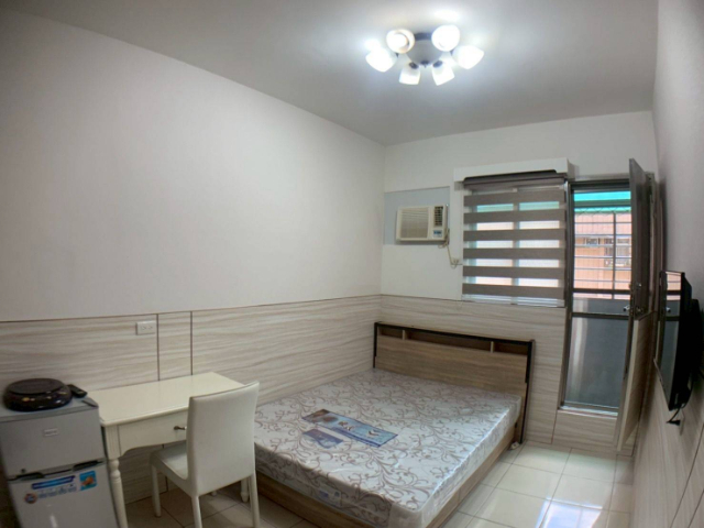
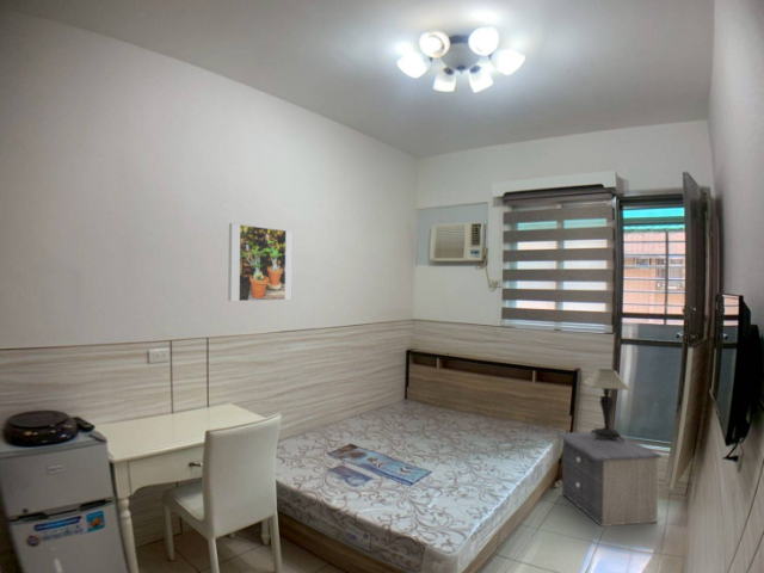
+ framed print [227,222,294,302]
+ nightstand [555,431,663,528]
+ table lamp [583,368,633,442]
